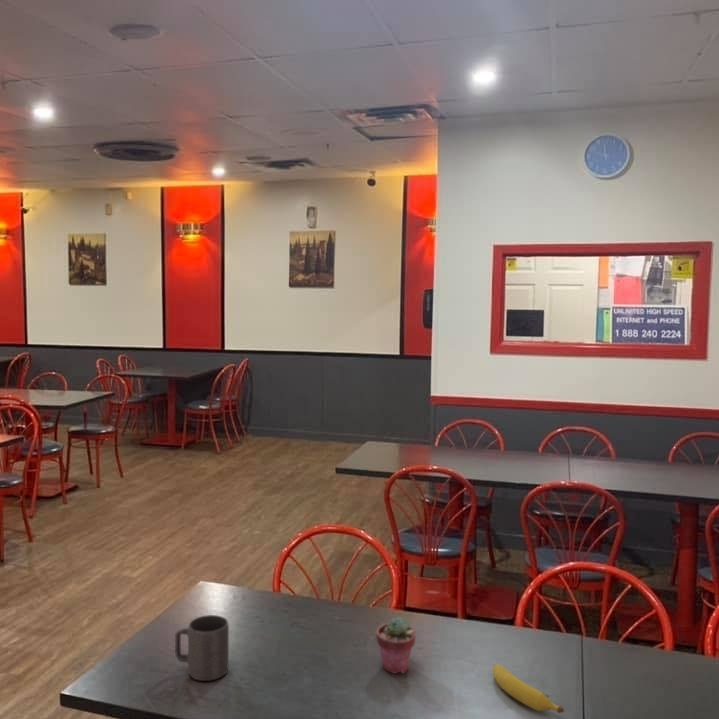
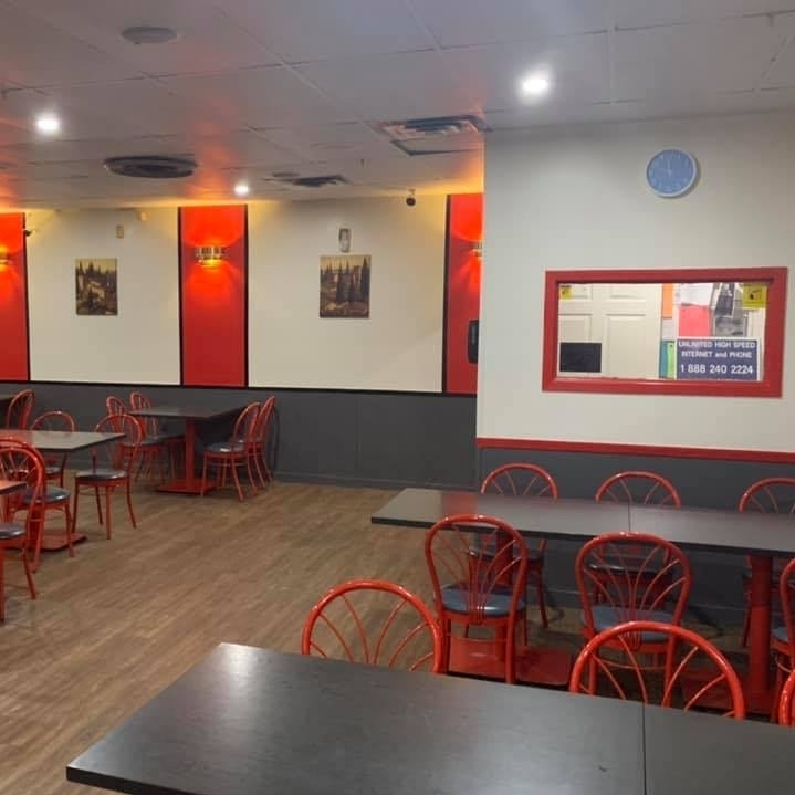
- fruit [492,663,565,714]
- mug [174,614,230,682]
- potted succulent [375,615,417,675]
